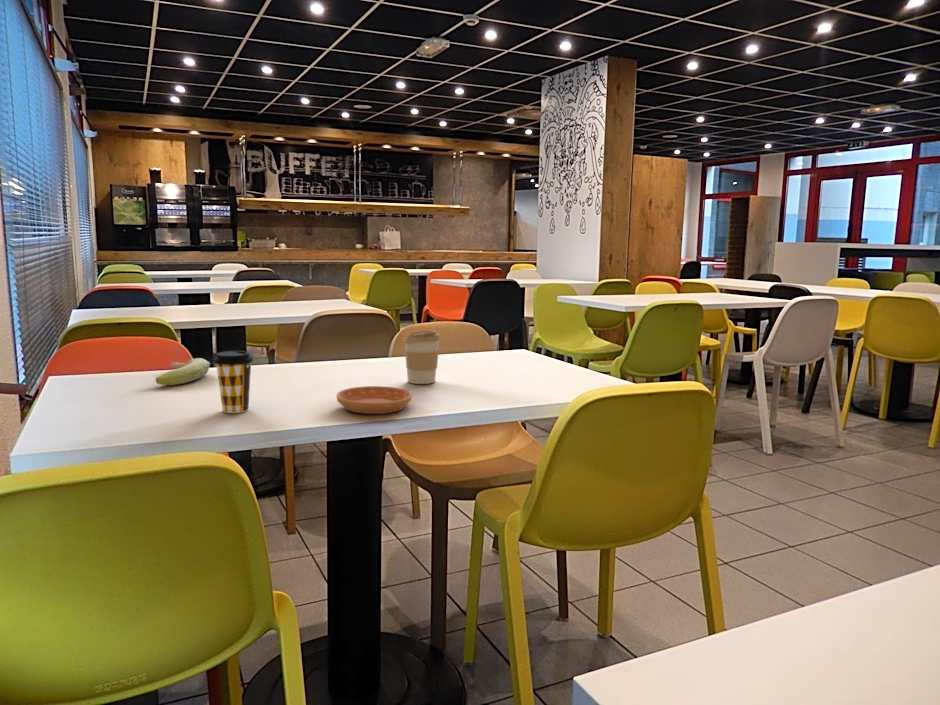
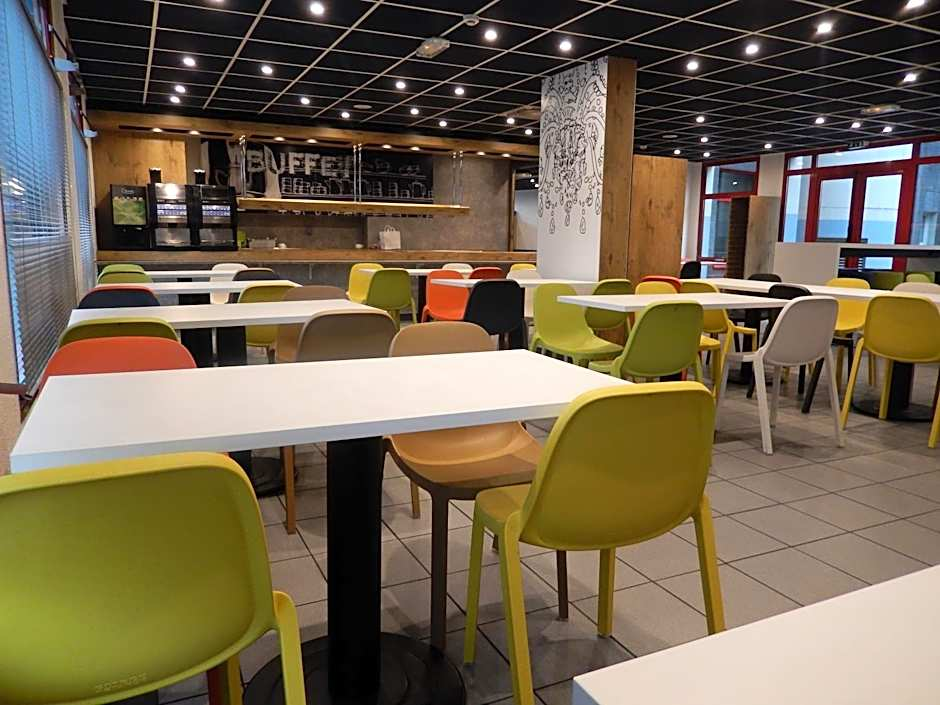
- coffee cup [213,350,254,414]
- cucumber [154,357,211,386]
- coffee cup [402,330,441,385]
- saucer [335,385,413,415]
